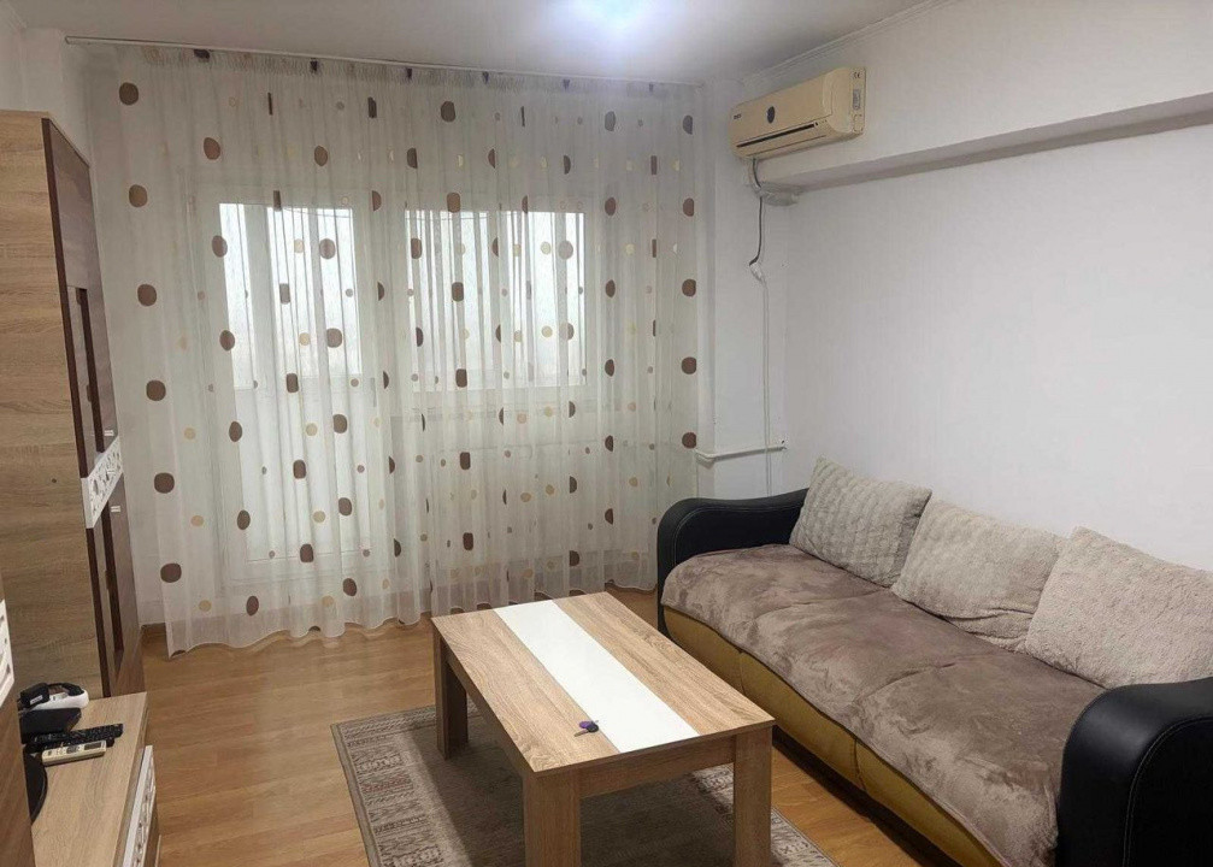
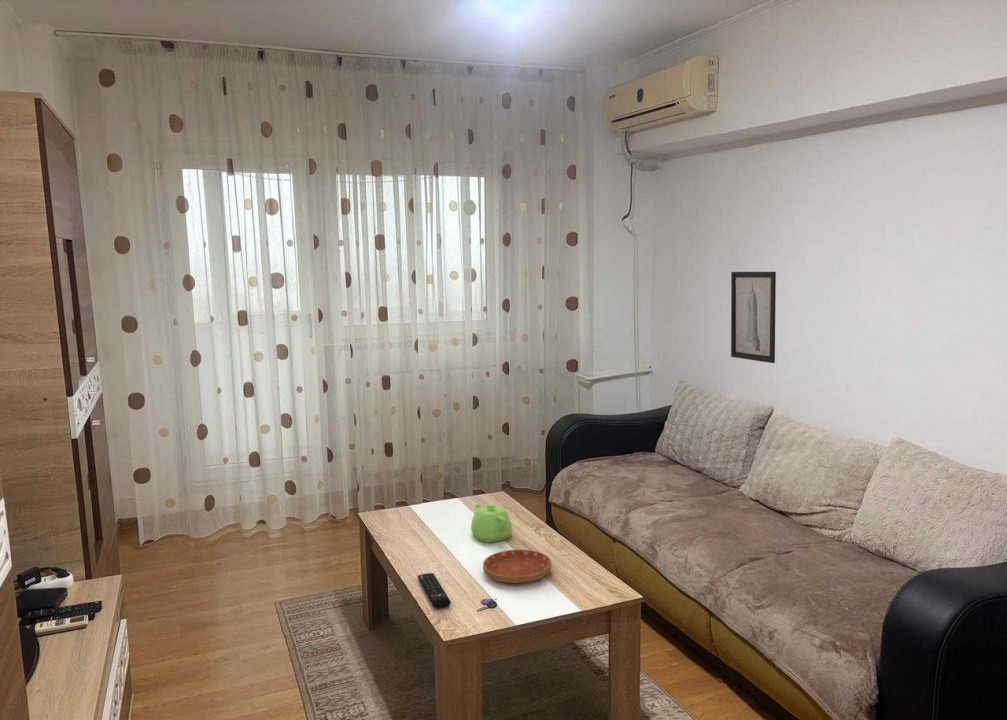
+ wall art [730,271,777,364]
+ saucer [482,548,552,584]
+ remote control [417,572,452,609]
+ teapot [470,503,513,544]
